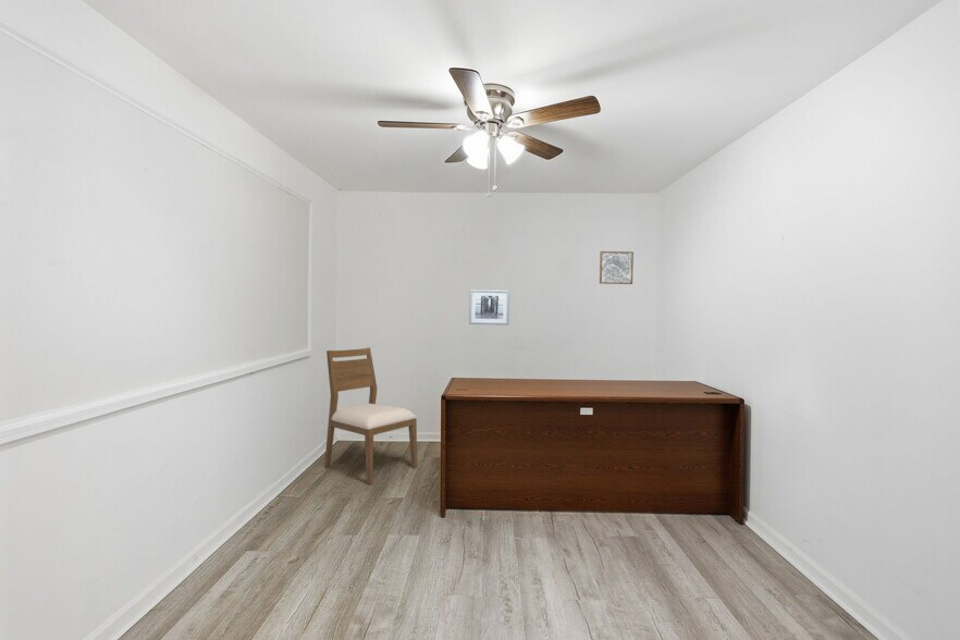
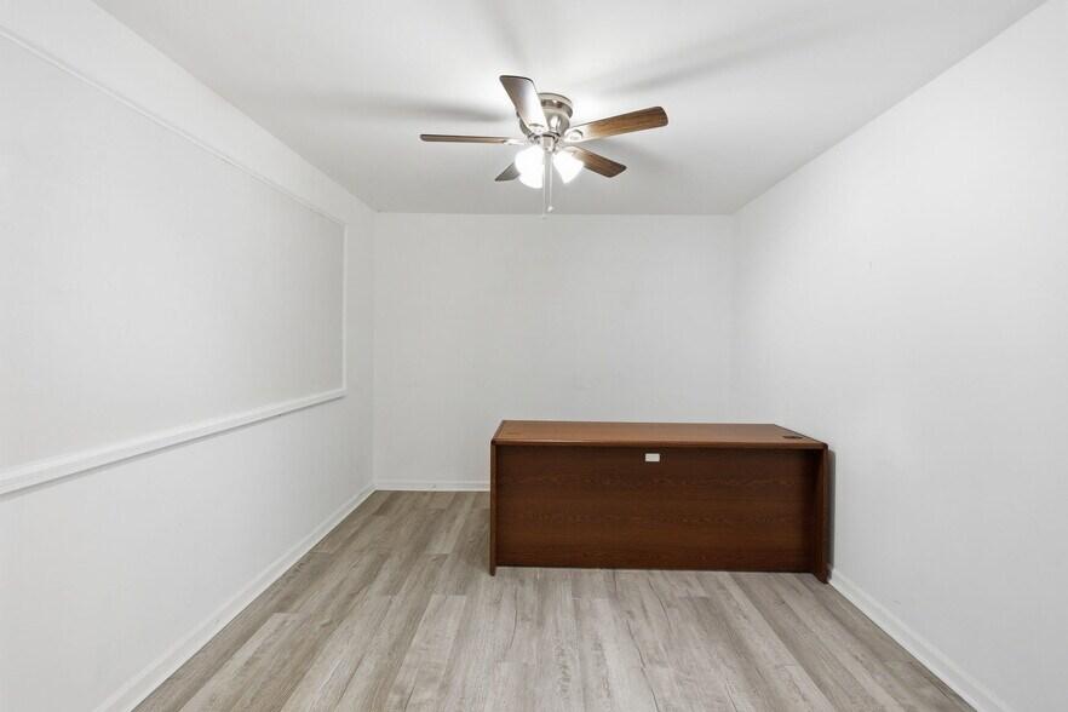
- wall art [599,250,635,285]
- chair [323,346,418,485]
- wall art [468,288,510,327]
